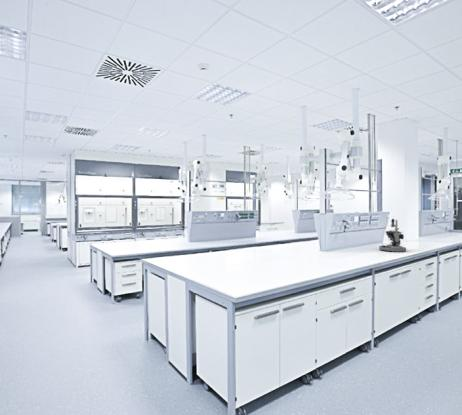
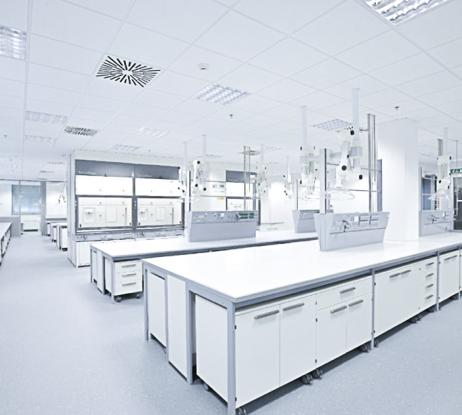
- microscope [378,218,407,253]
